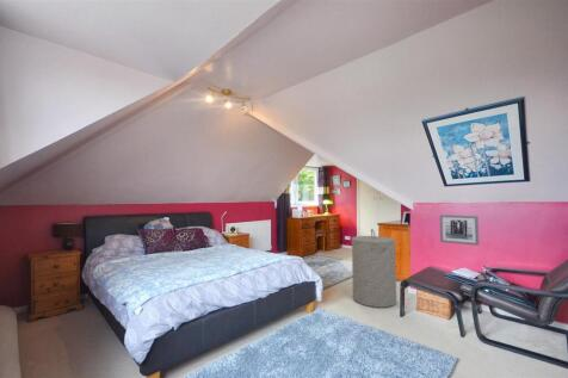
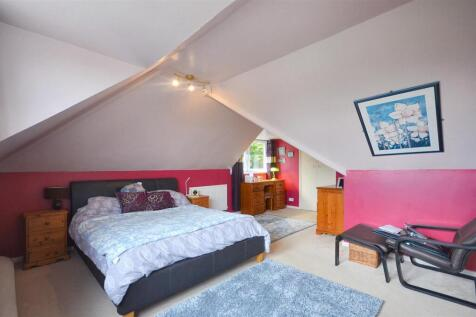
- wall art [439,213,480,247]
- laundry hamper [351,228,397,309]
